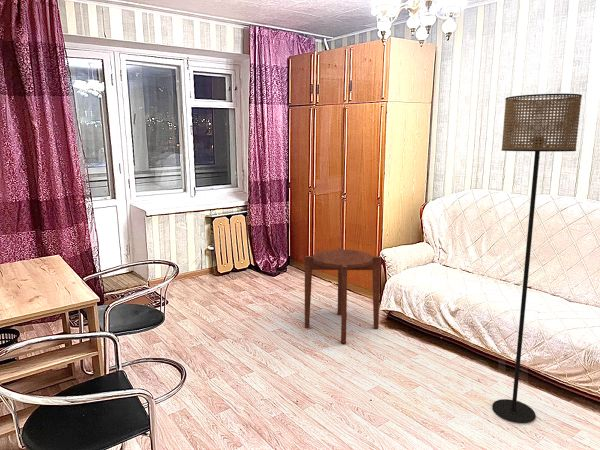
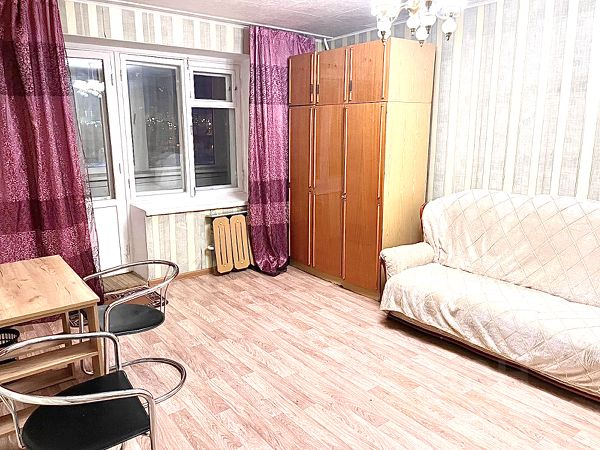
- side table [304,247,382,345]
- floor lamp [491,93,583,424]
